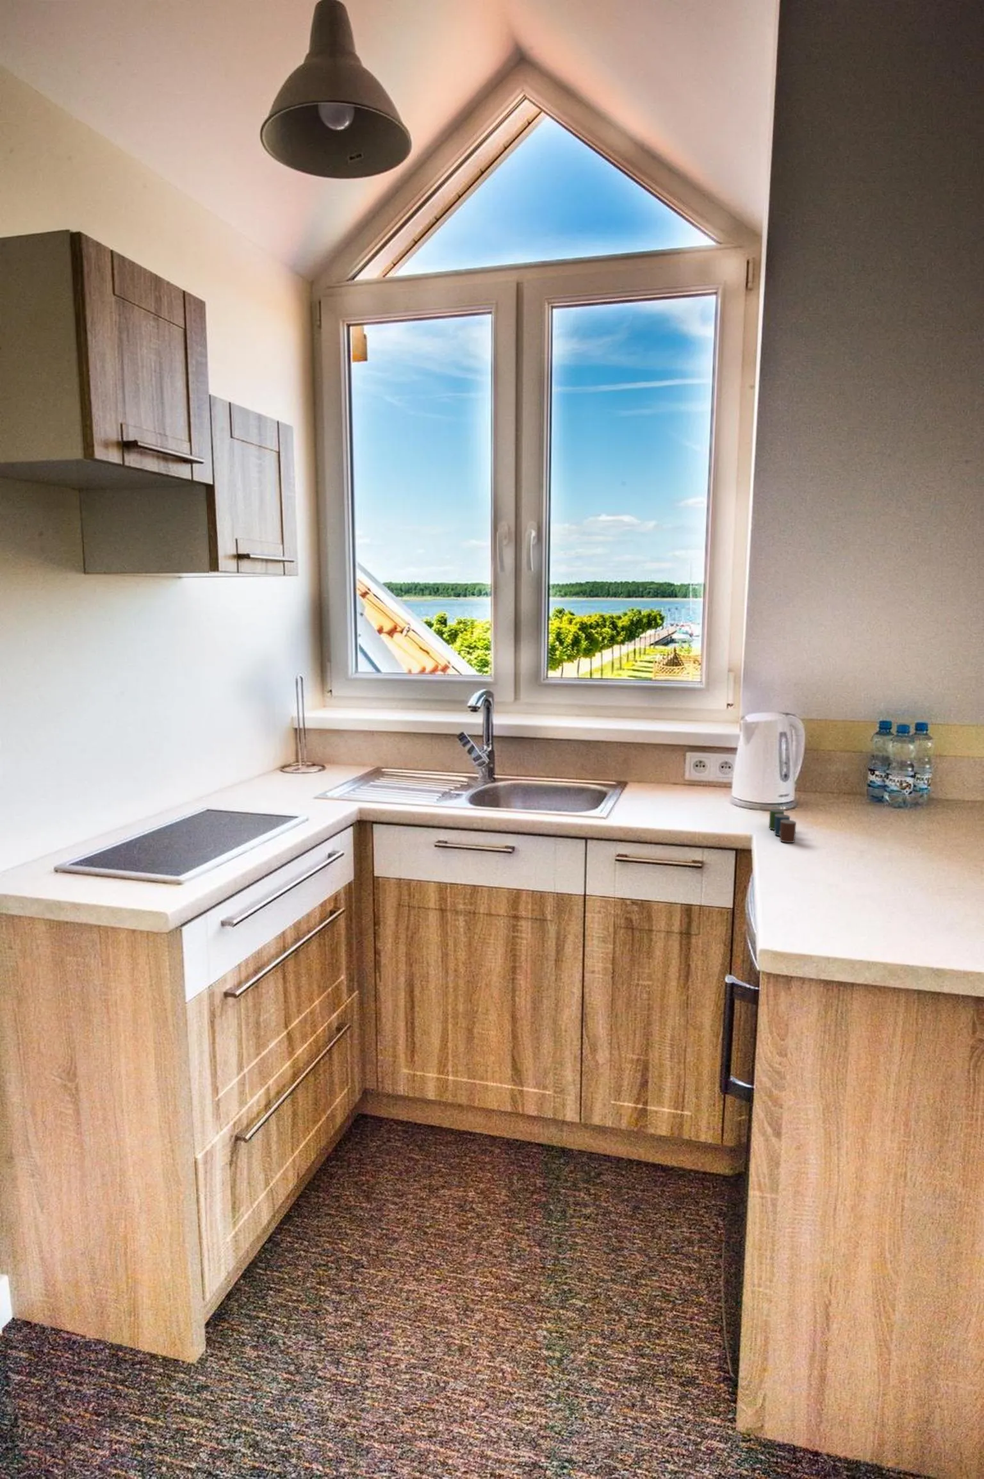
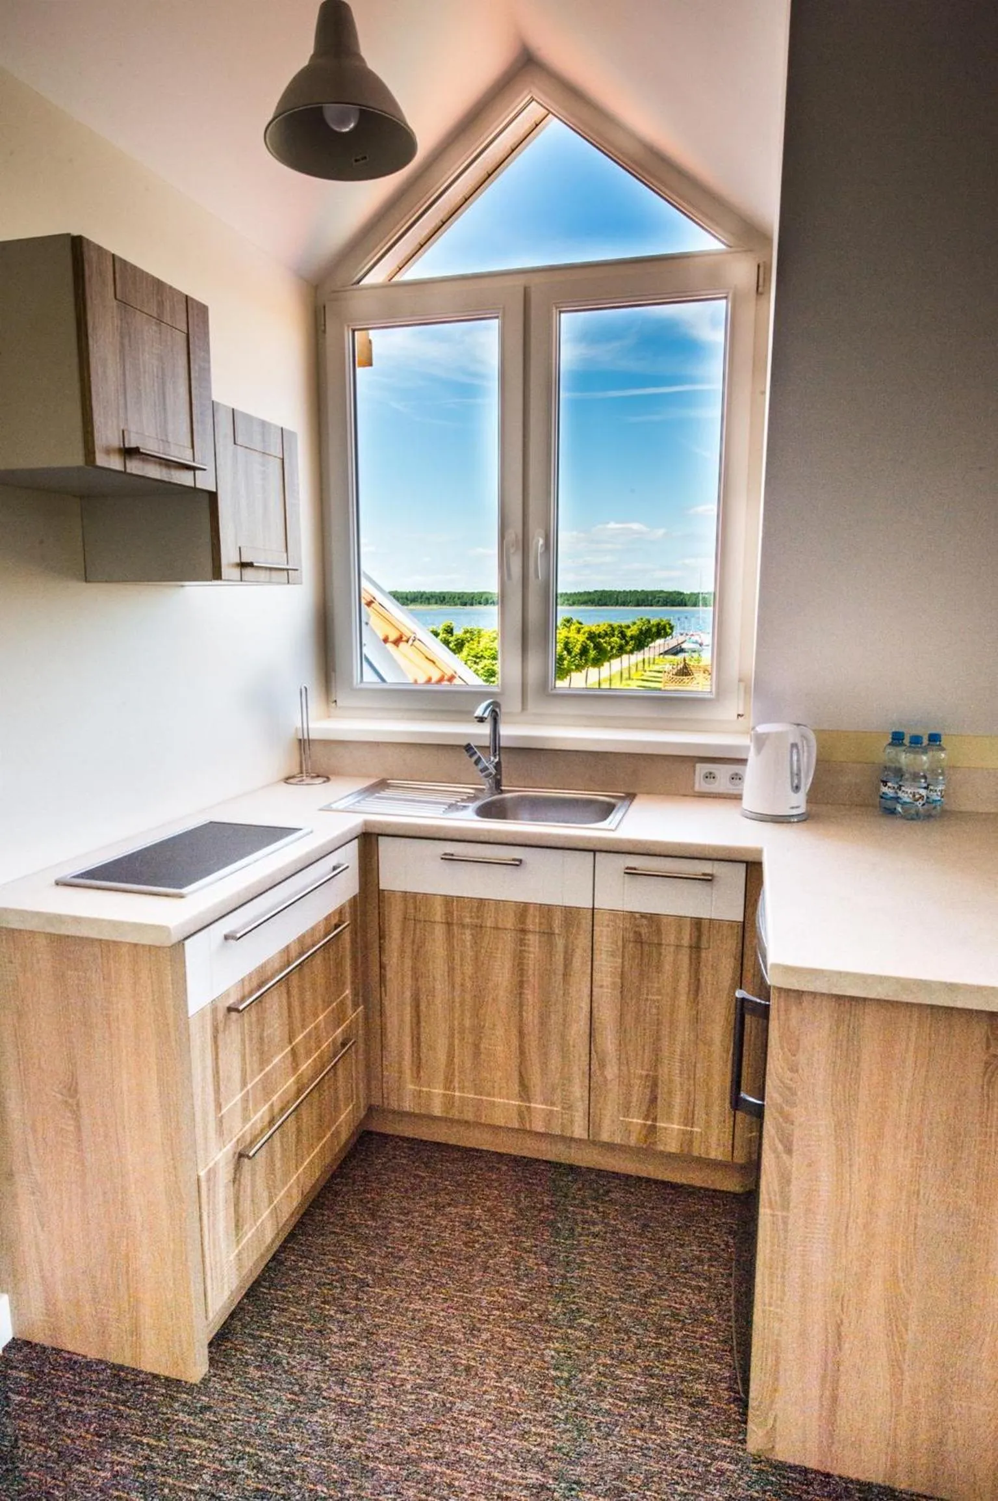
- cup [768,808,797,843]
